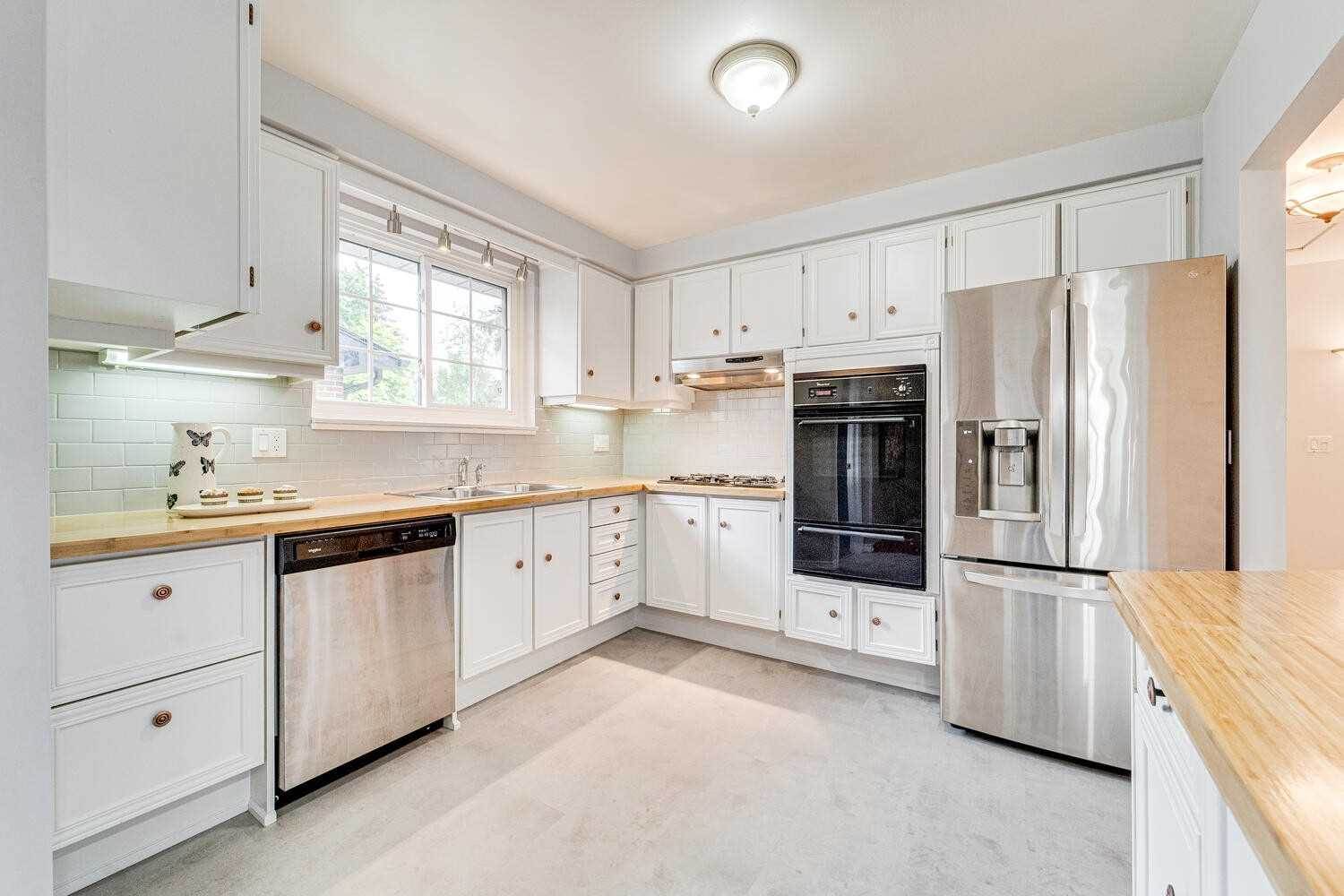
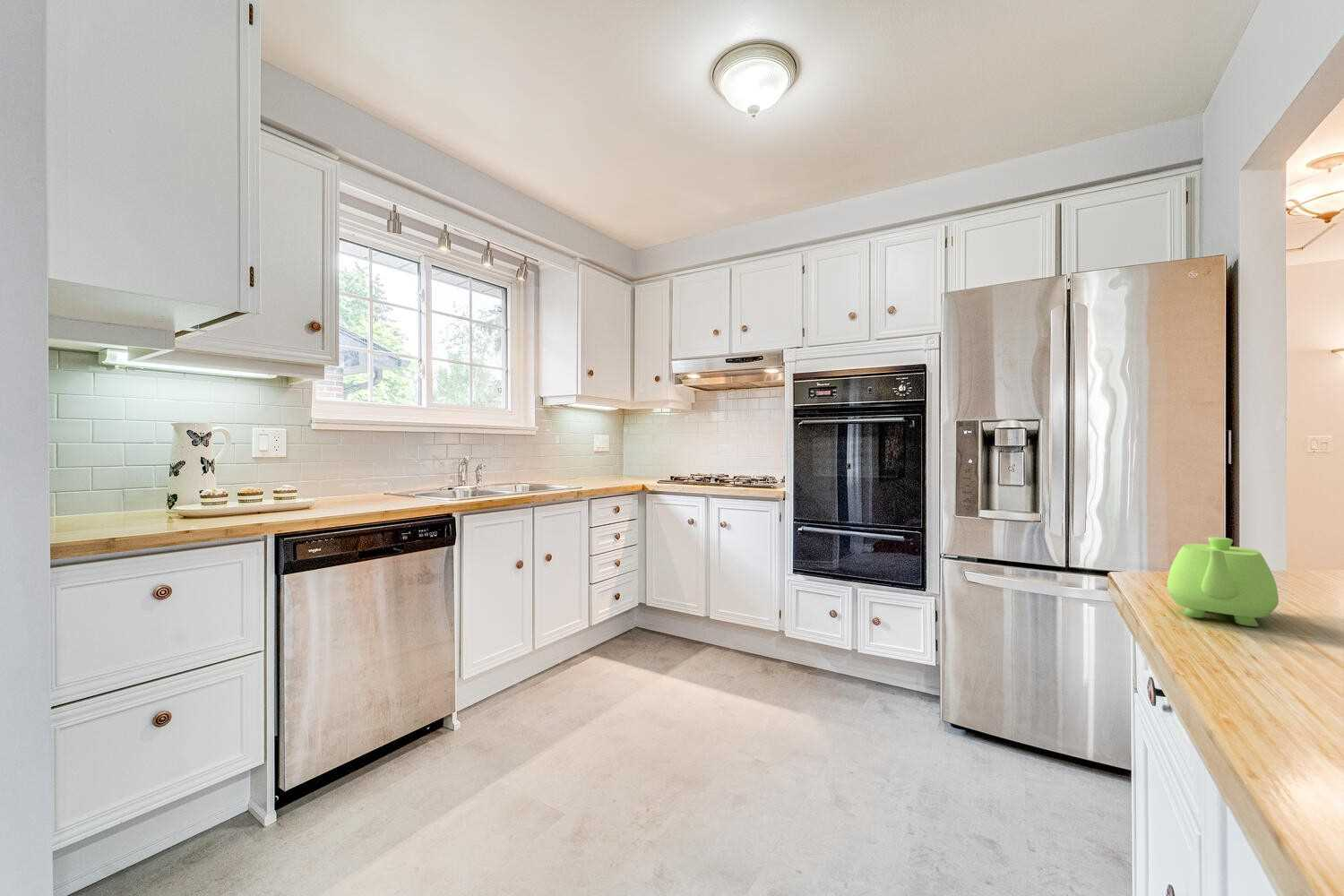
+ teapot [1167,536,1279,627]
